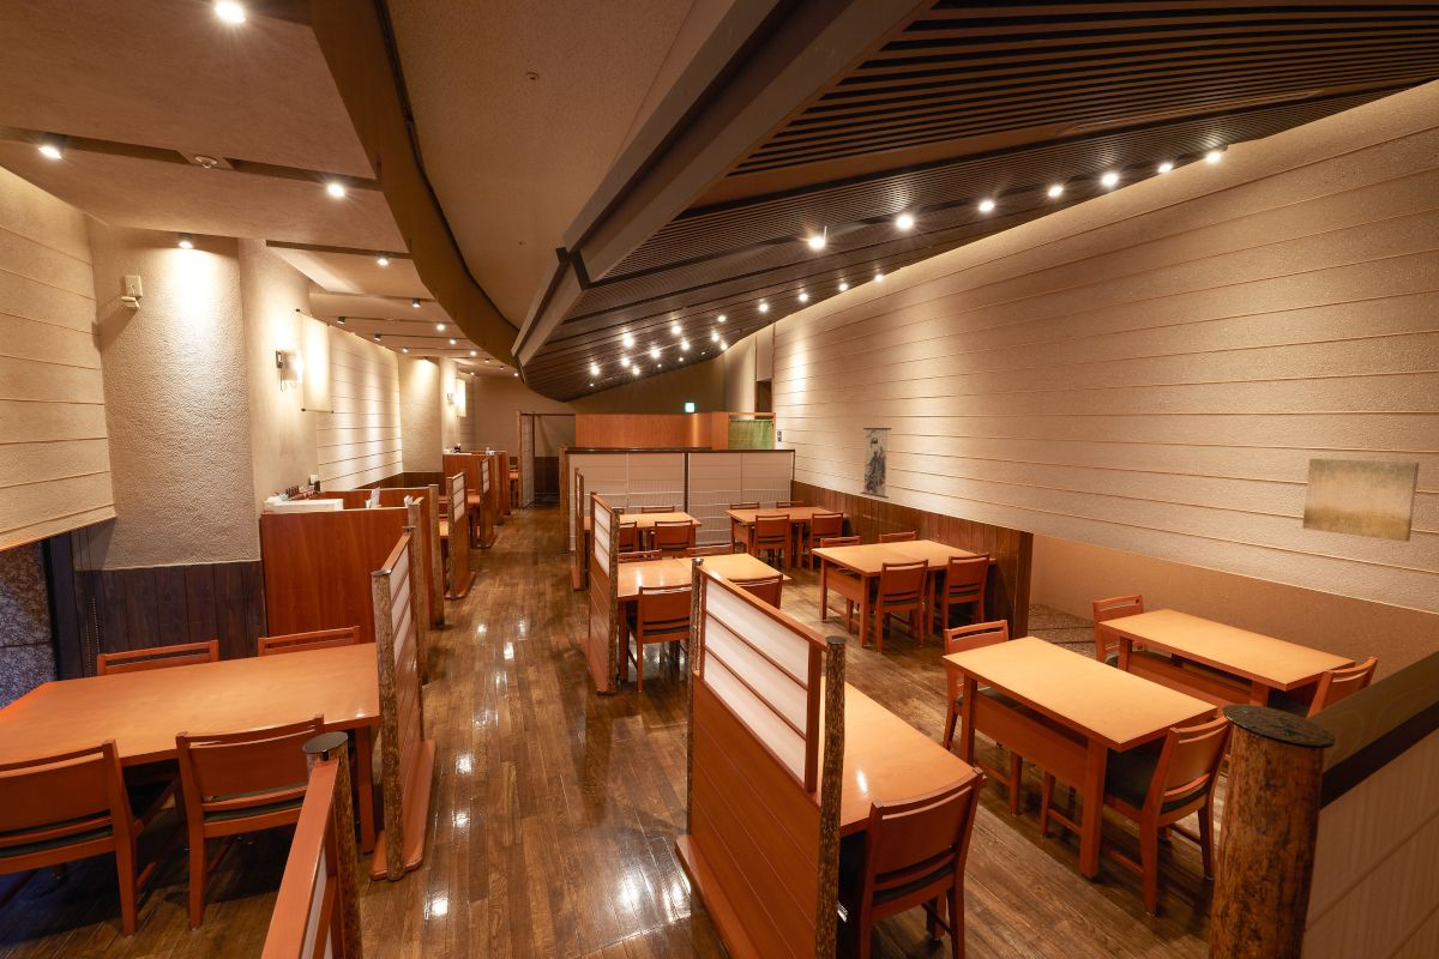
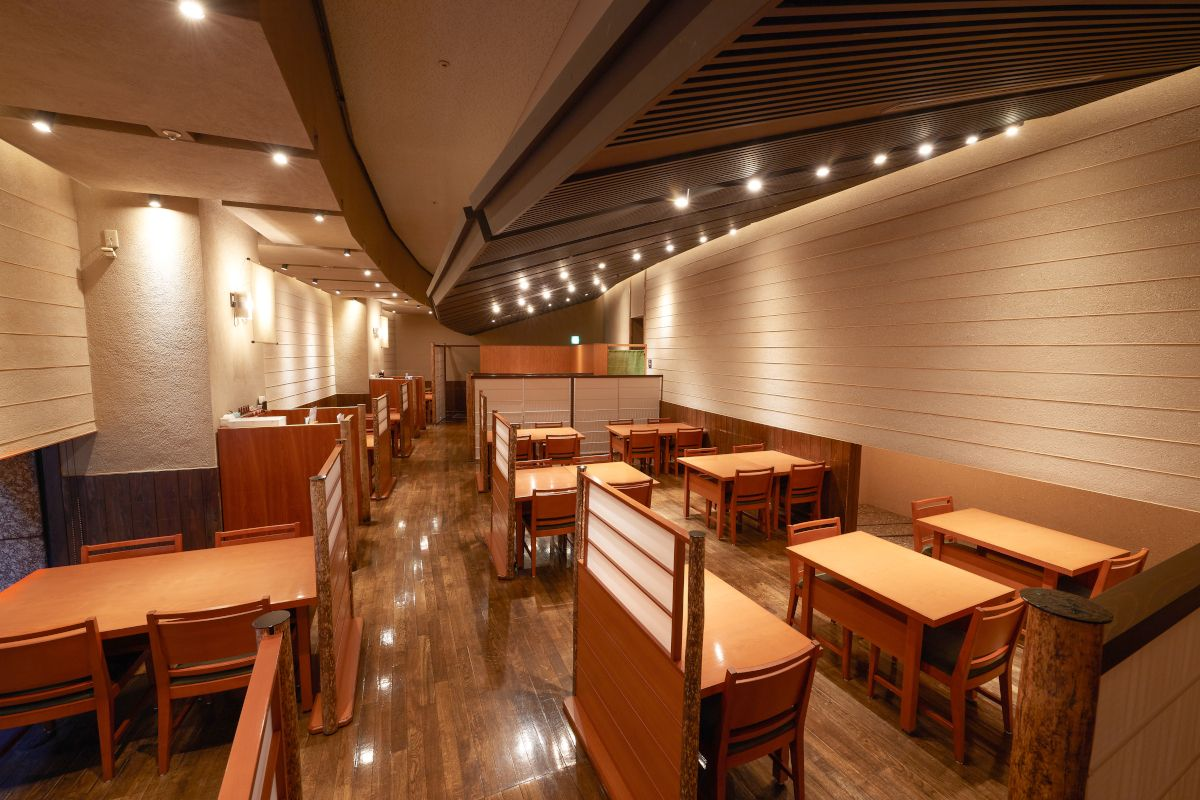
- wall art [1301,458,1421,543]
- wall scroll [860,420,892,500]
